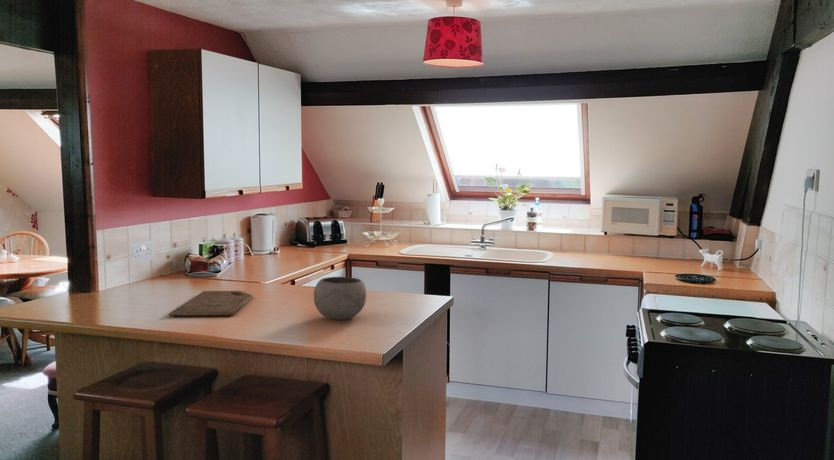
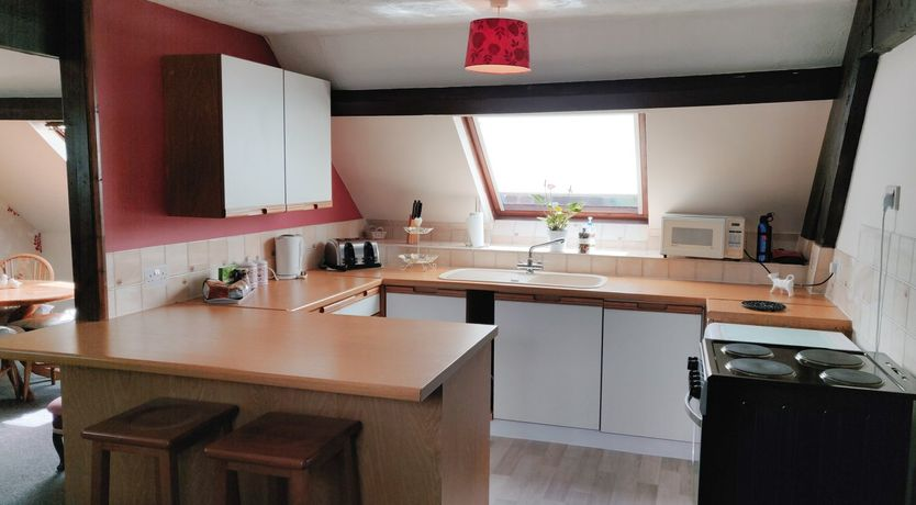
- bowl [313,276,367,321]
- cutting board [166,290,254,317]
